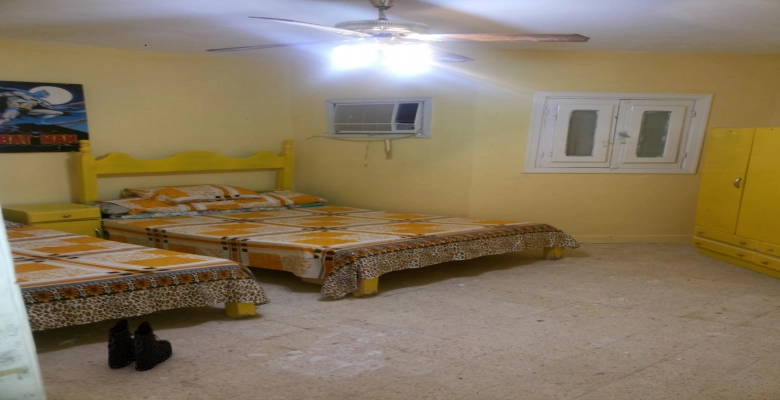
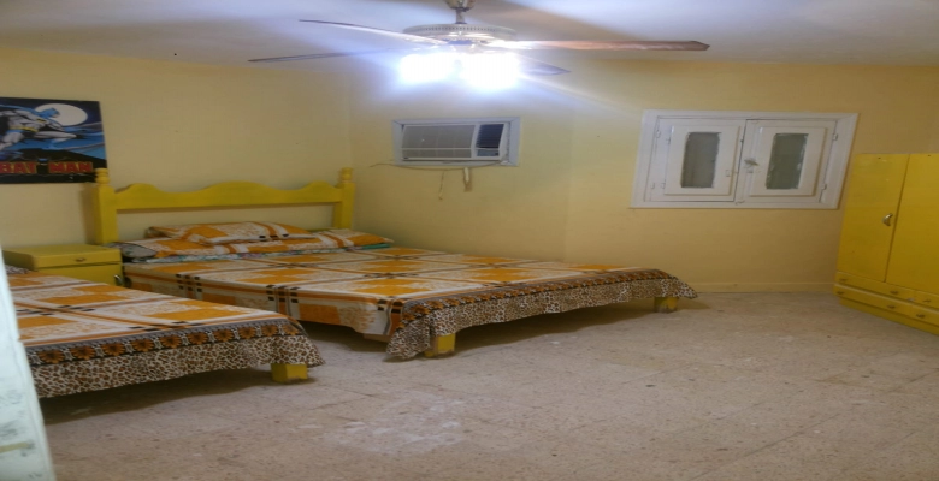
- boots [106,318,173,372]
